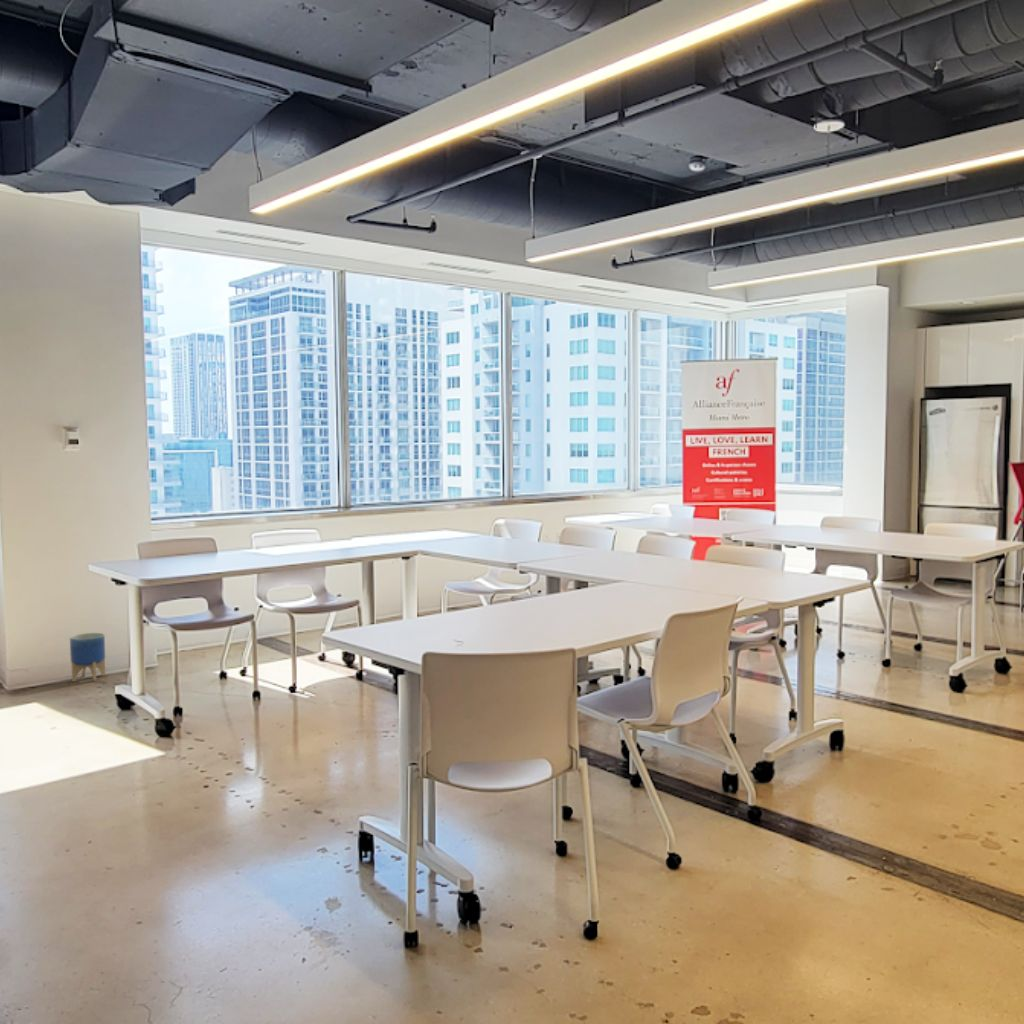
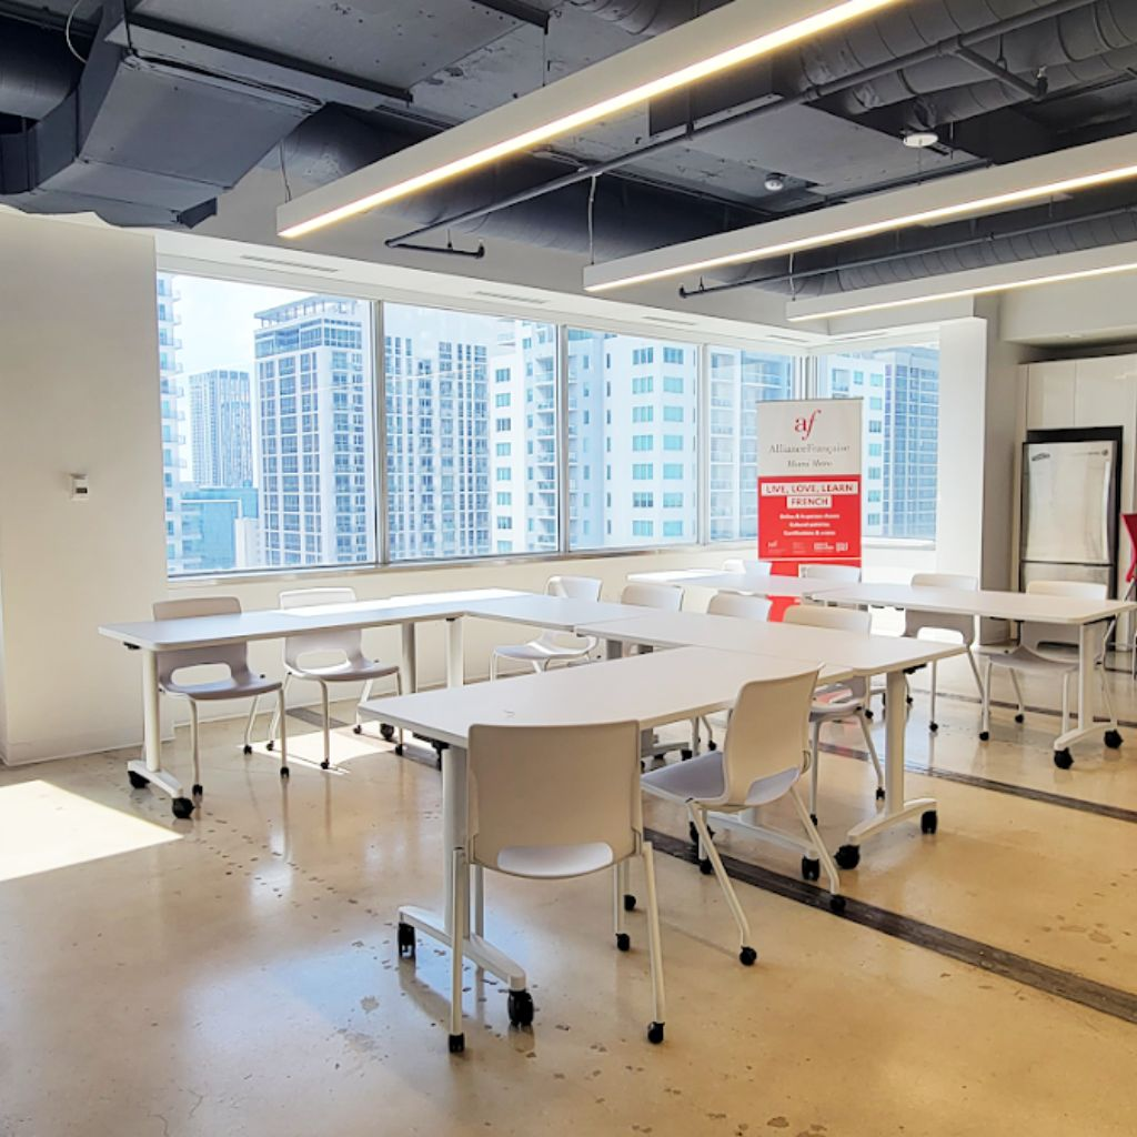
- planter [69,632,106,682]
